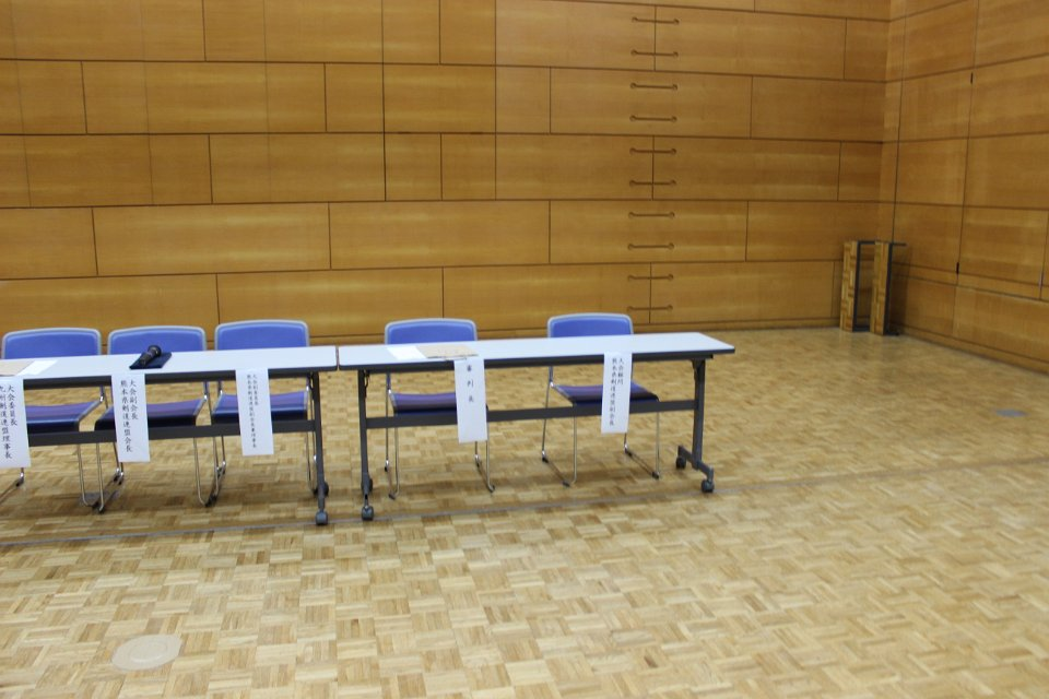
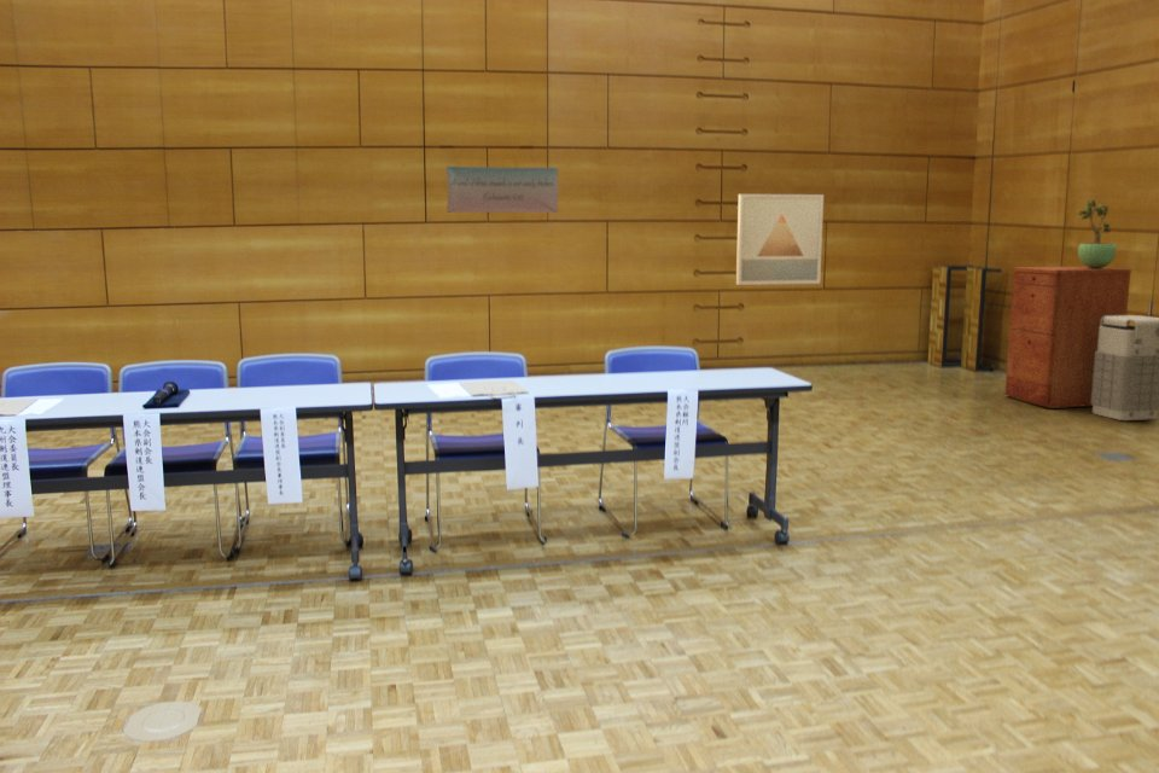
+ filing cabinet [1003,266,1132,409]
+ wall art [735,193,825,286]
+ grenade [1091,314,1159,422]
+ banner [445,165,559,214]
+ potted plant [1077,198,1118,268]
